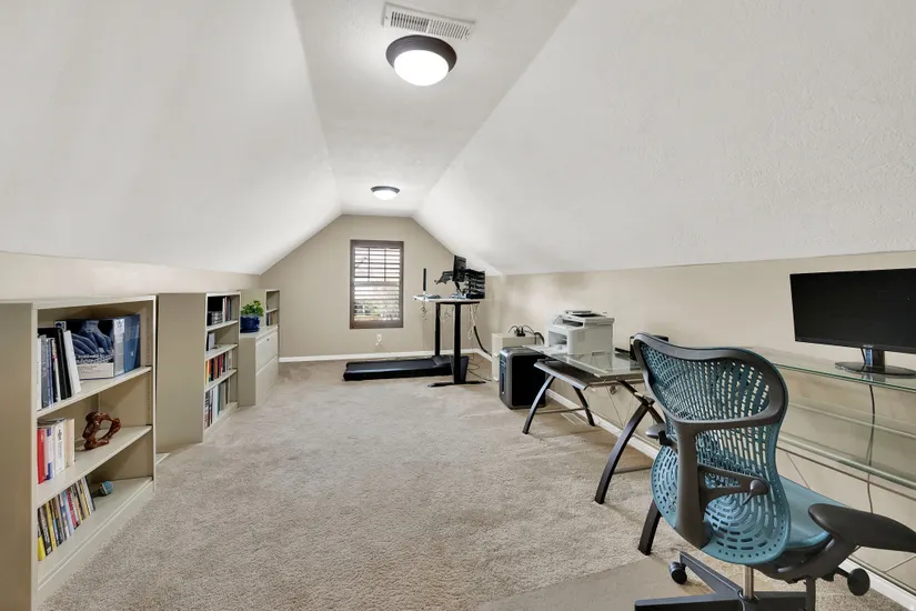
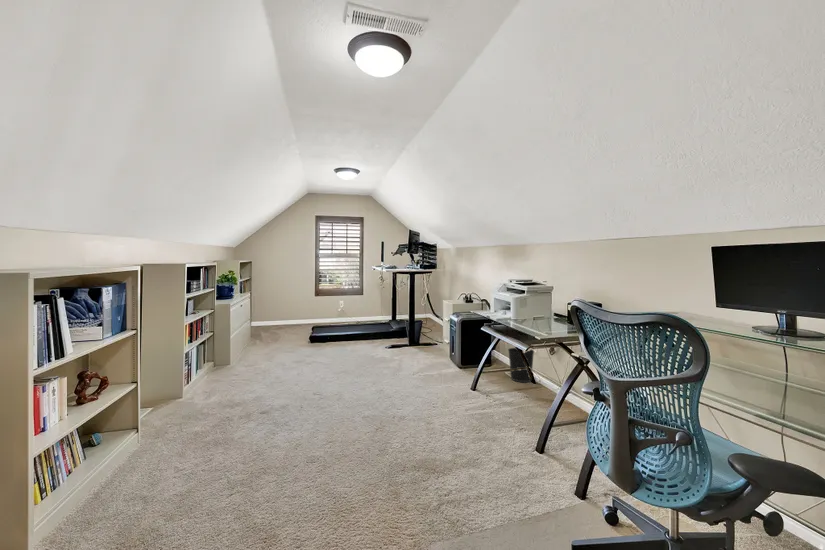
+ wastebasket [507,347,535,383]
